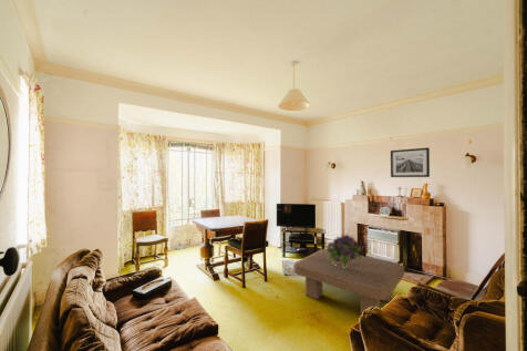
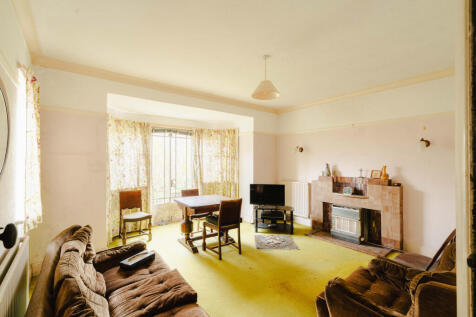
- bouquet [326,234,362,269]
- wall art [390,146,431,178]
- coffee table [292,248,405,316]
